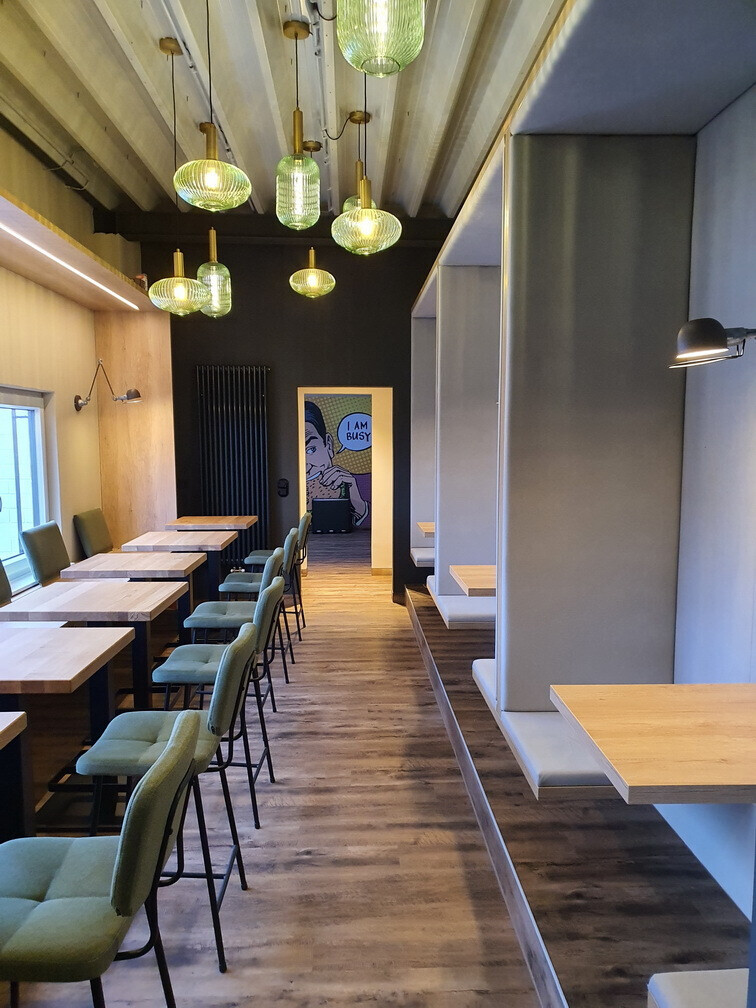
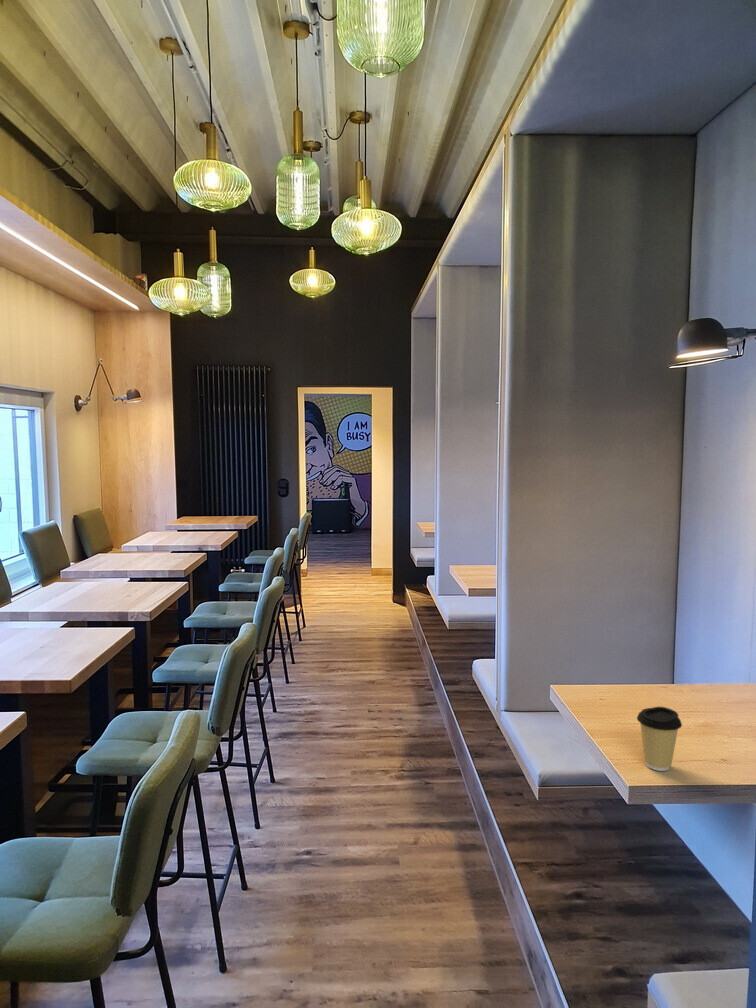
+ coffee cup [636,706,683,772]
